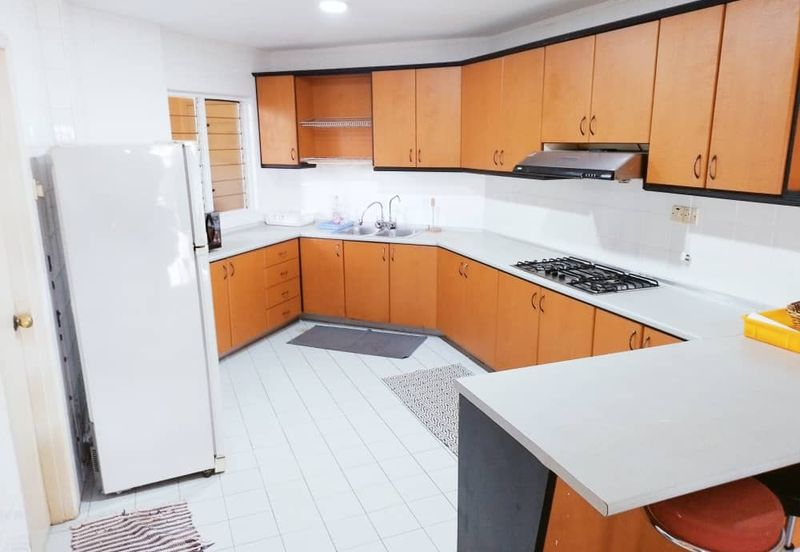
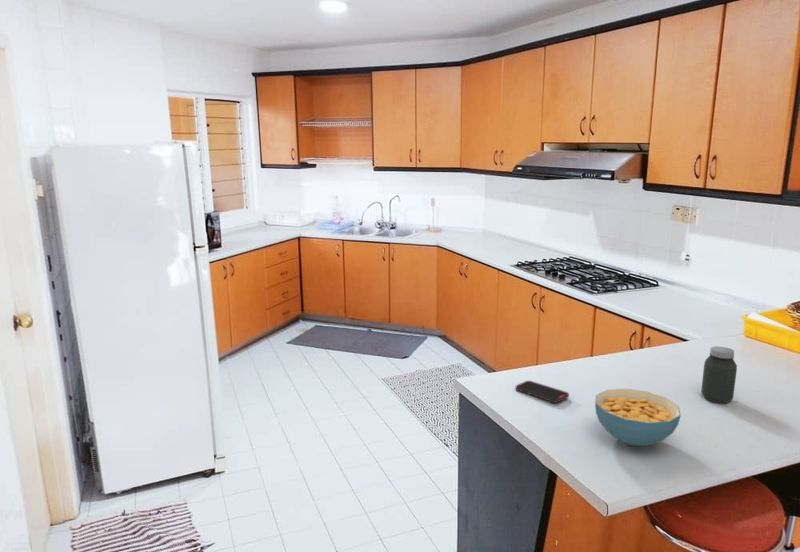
+ smartphone [515,380,570,404]
+ jar [700,345,738,404]
+ cereal bowl [594,388,682,447]
